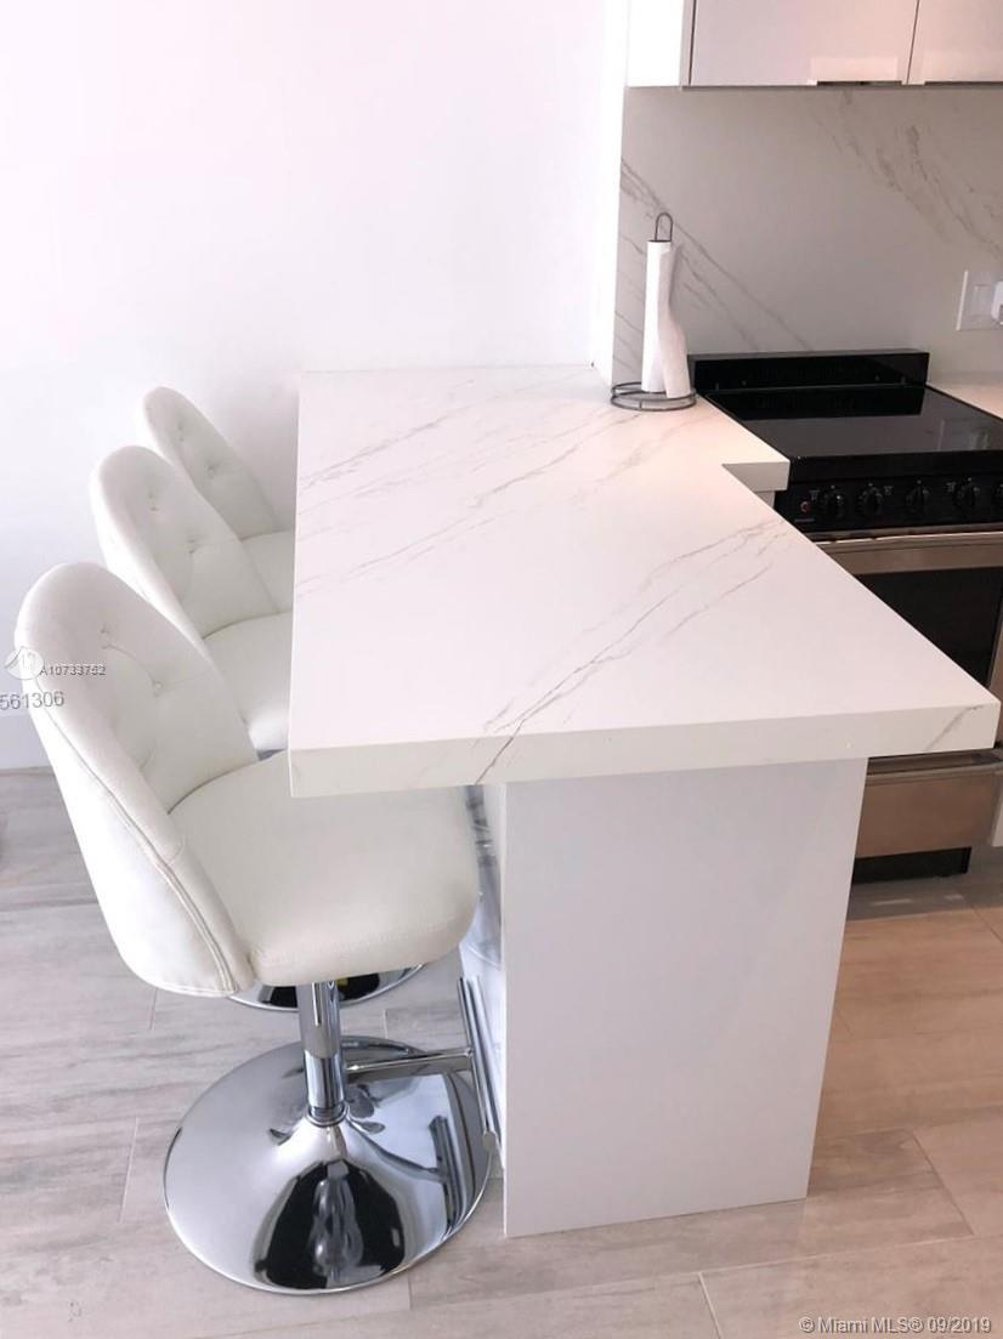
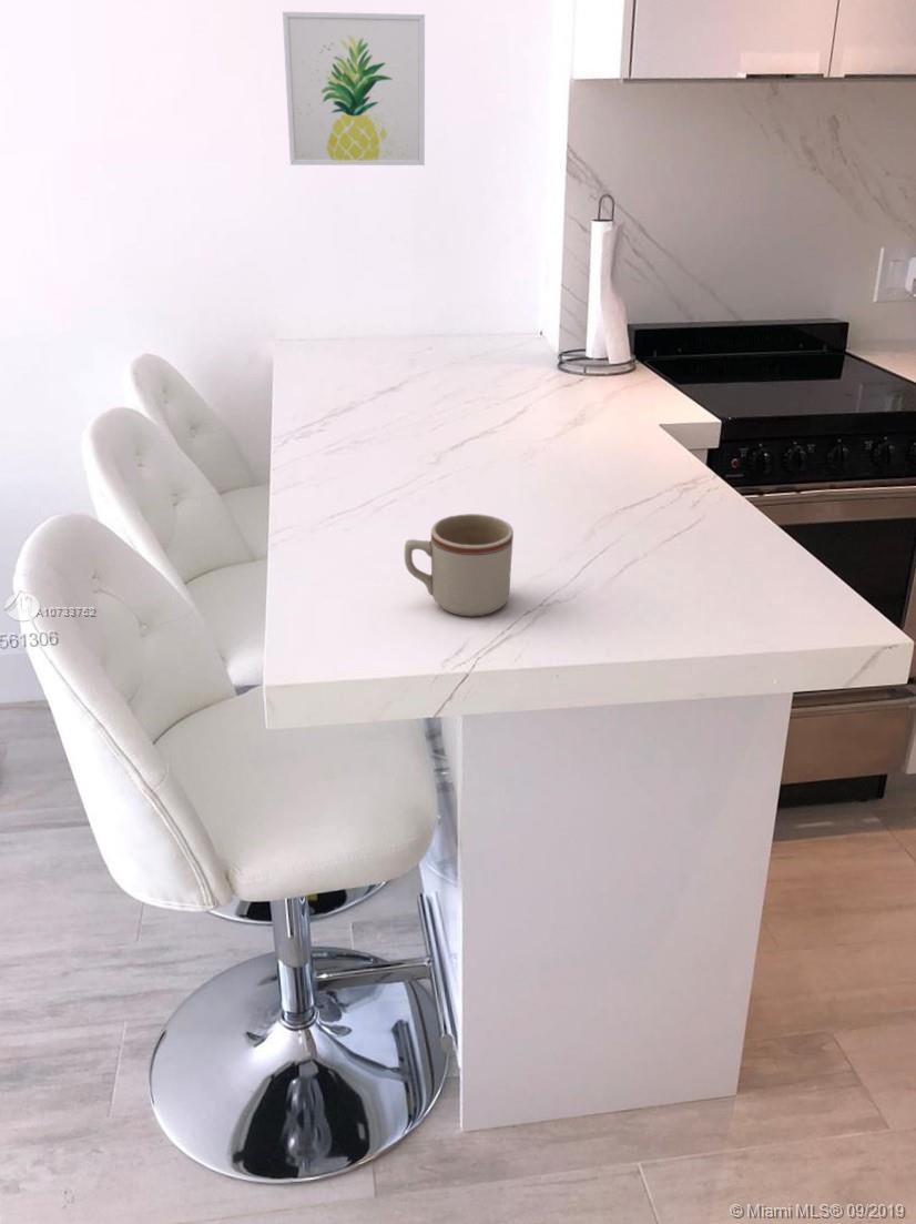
+ wall art [282,10,426,166]
+ mug [404,513,515,618]
